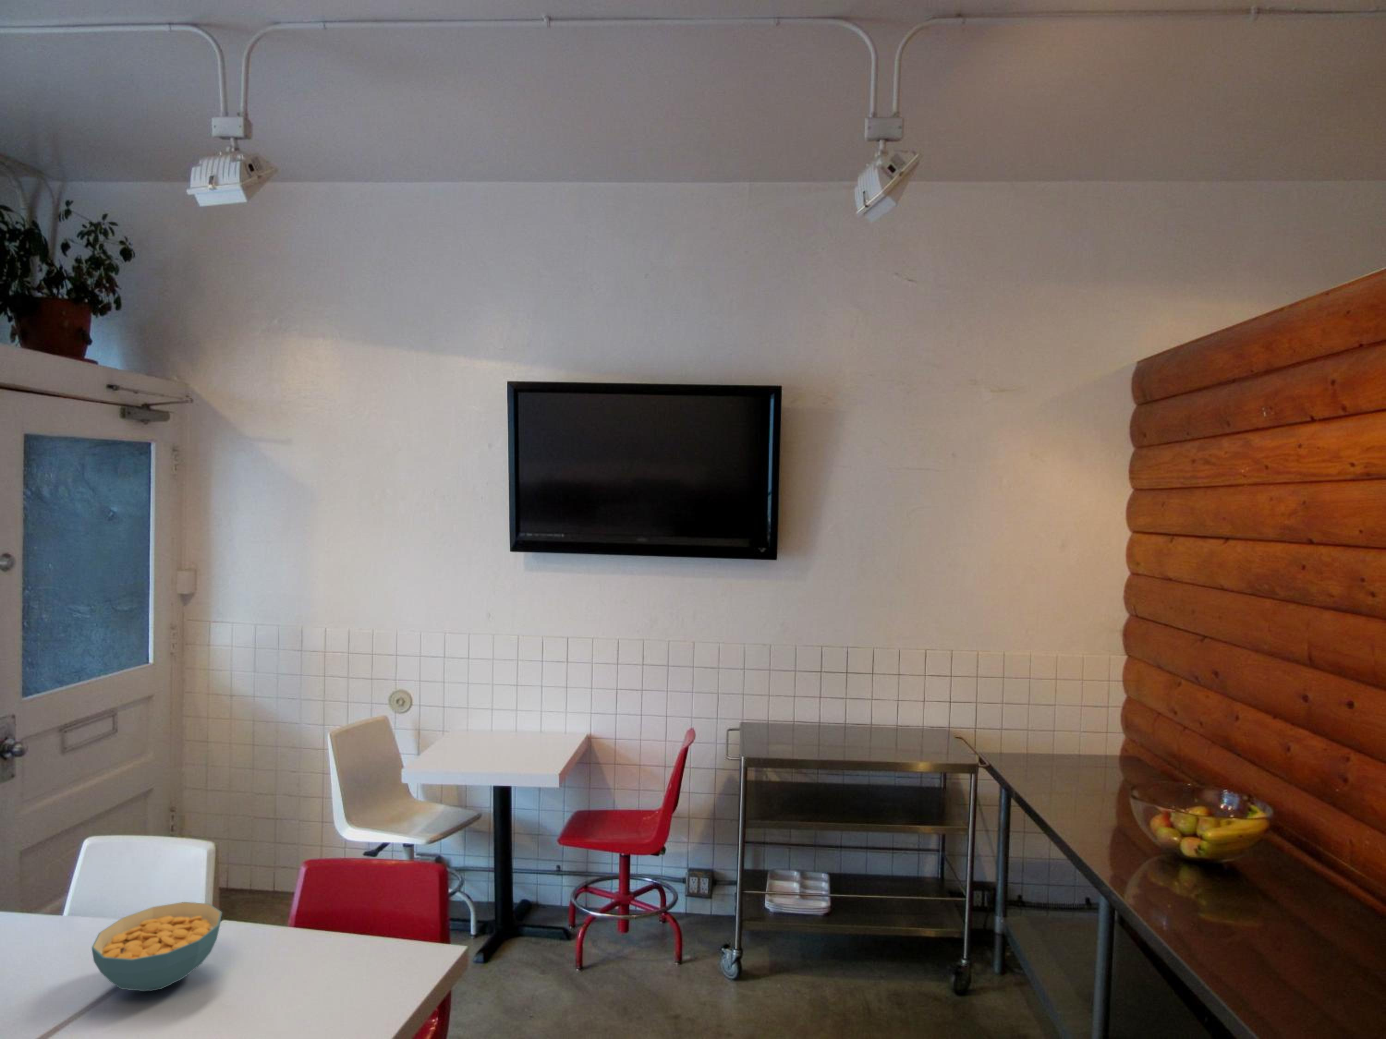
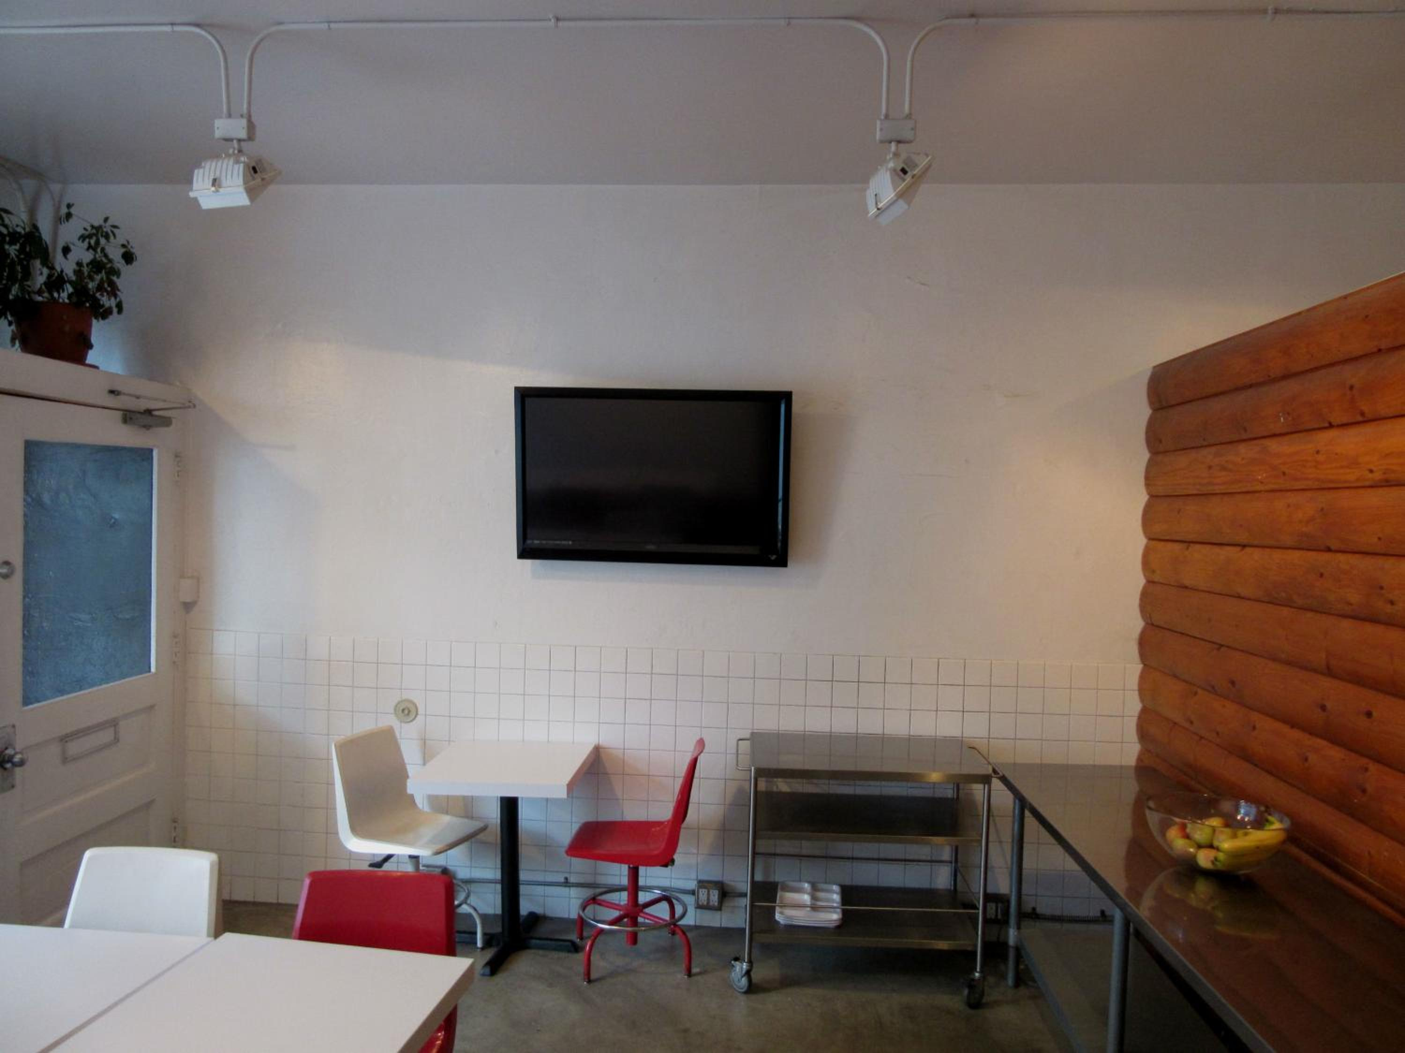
- cereal bowl [91,901,223,992]
